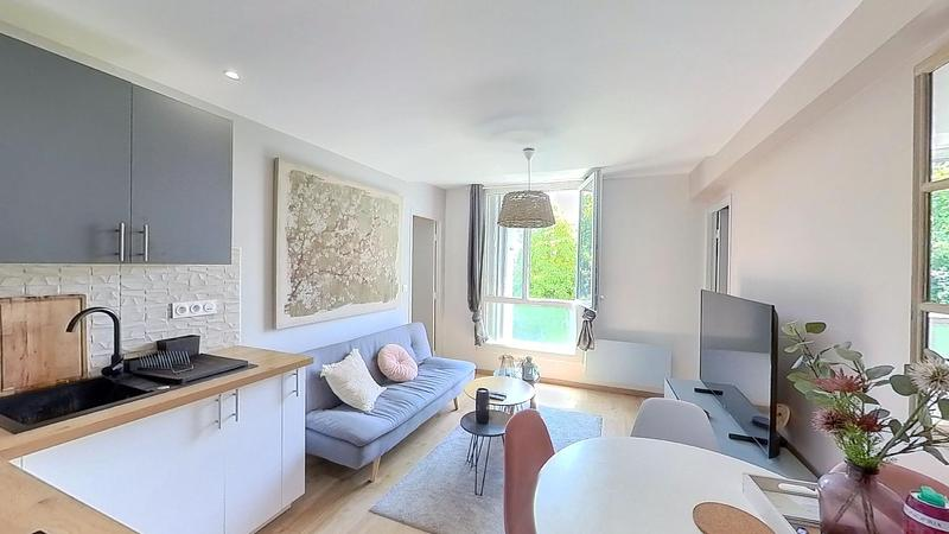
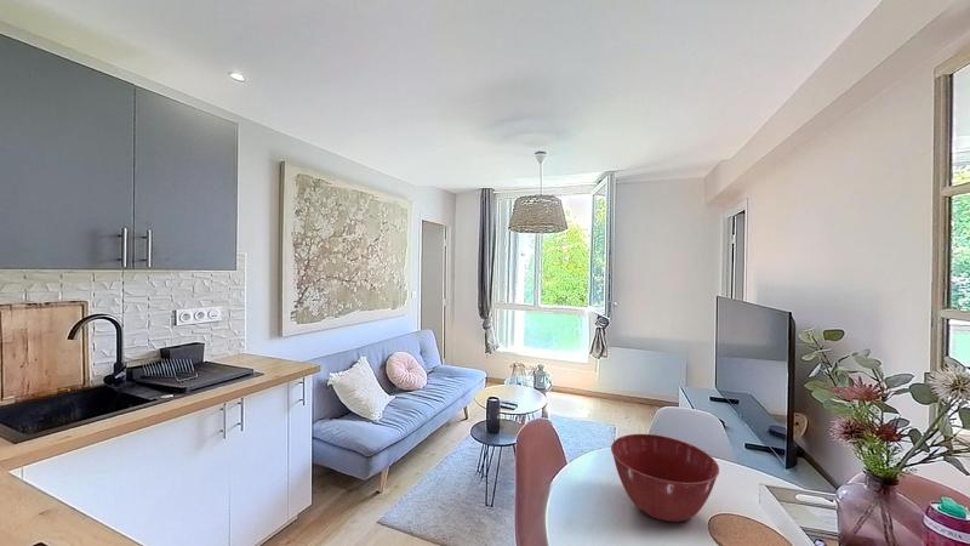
+ mixing bowl [610,433,720,523]
